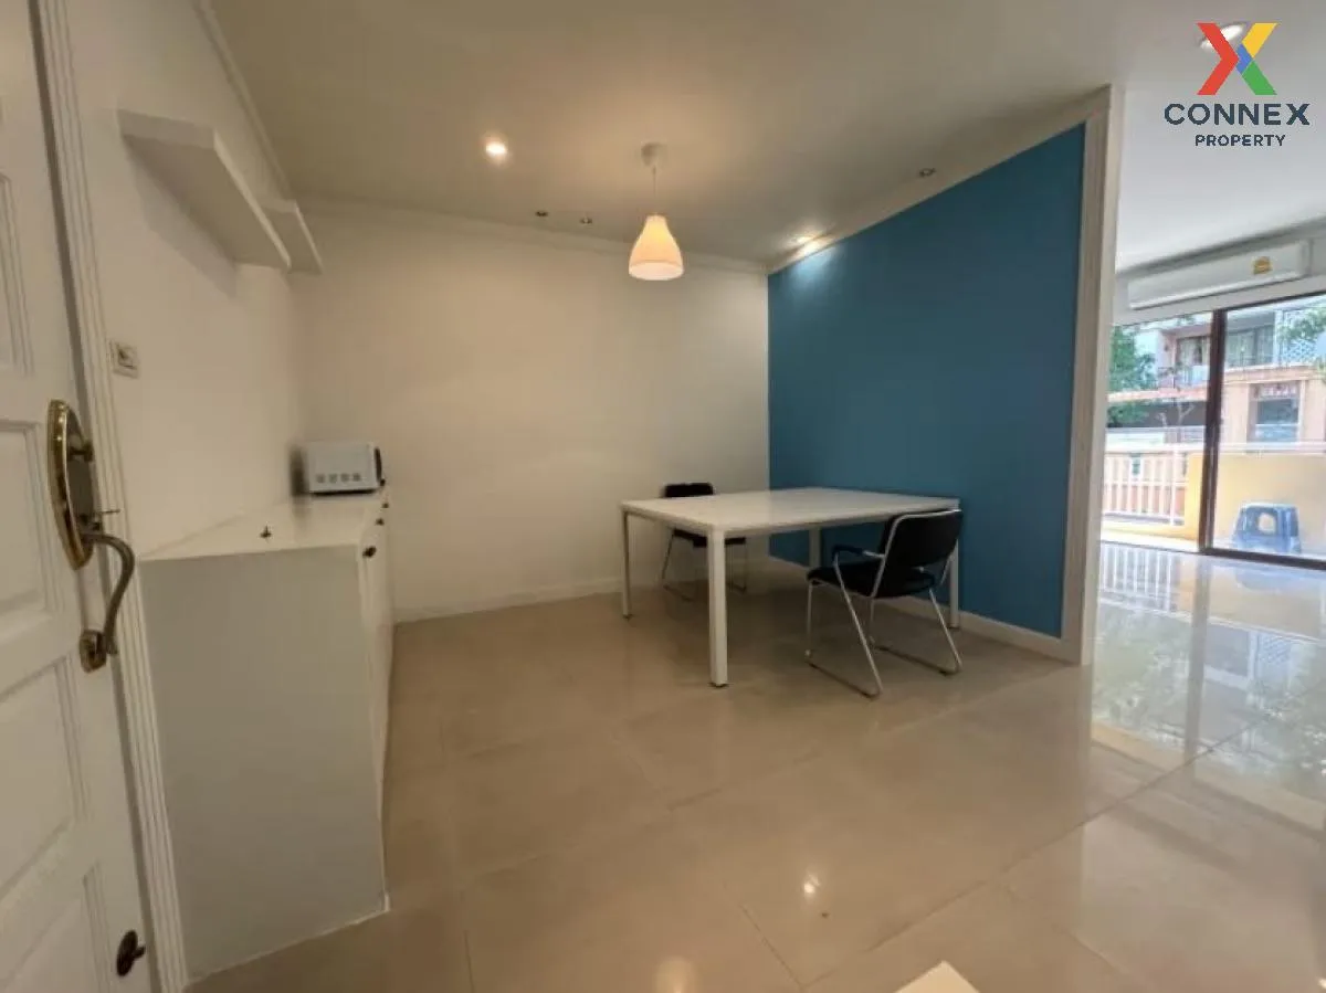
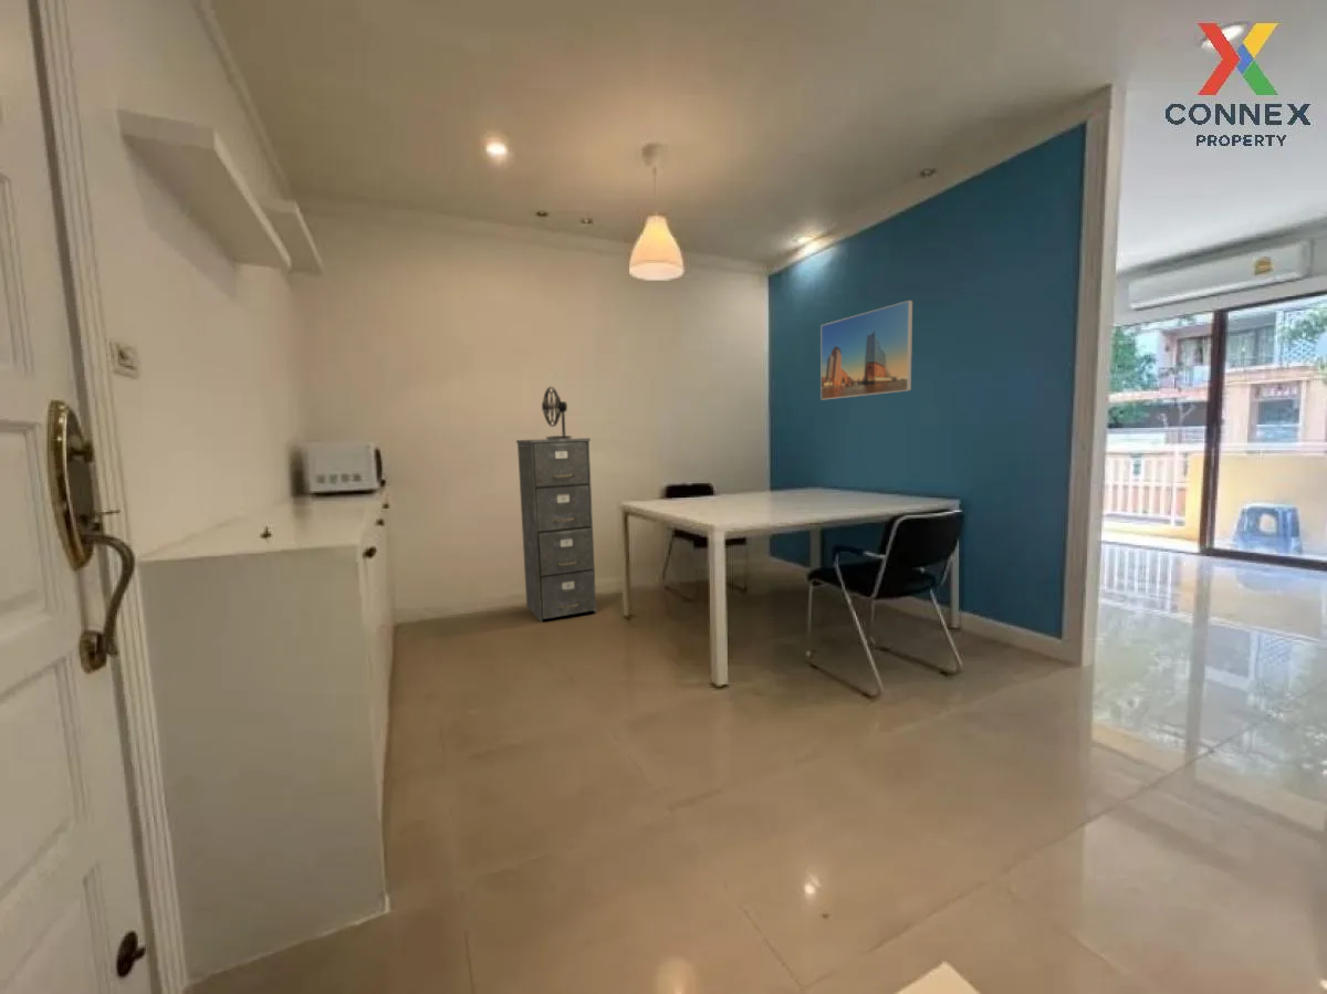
+ desk fan [541,386,573,439]
+ filing cabinet [515,437,597,624]
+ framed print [819,300,913,400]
